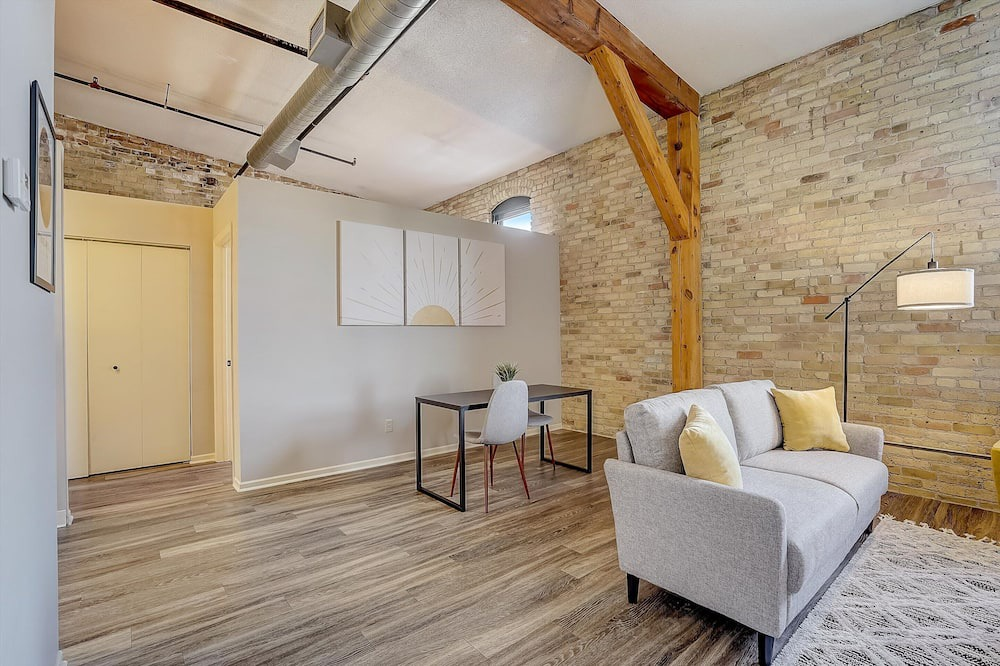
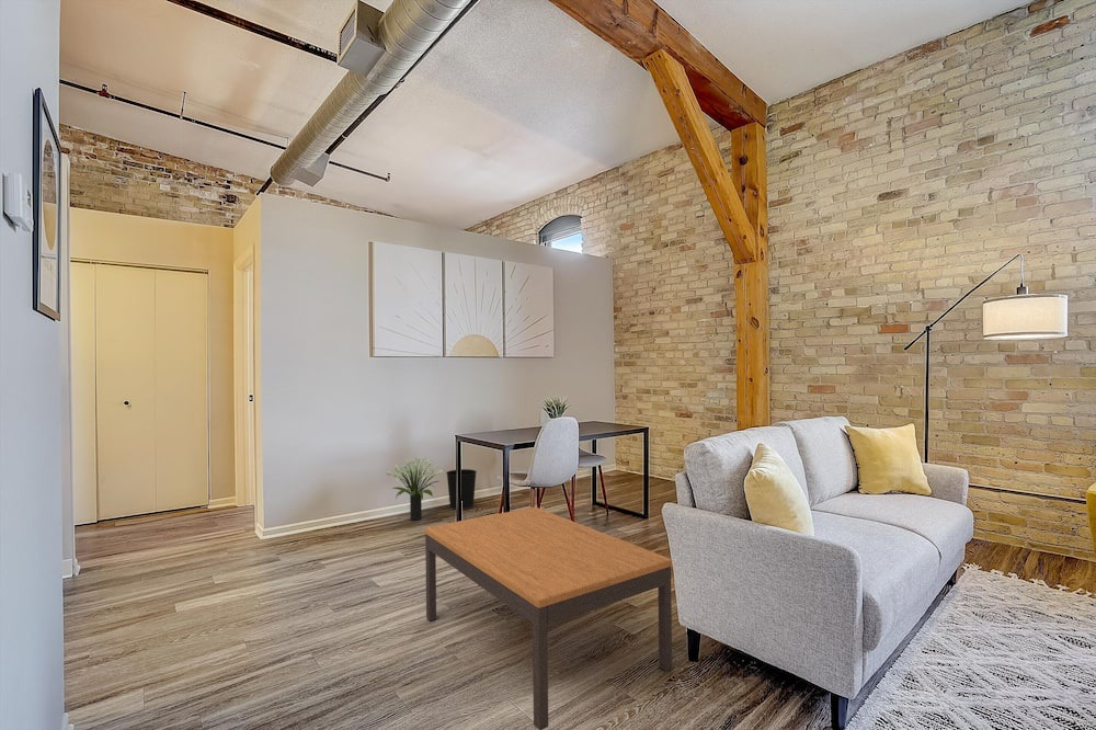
+ potted plant [386,456,445,522]
+ coffee table [424,506,673,730]
+ wastebasket [445,468,478,511]
